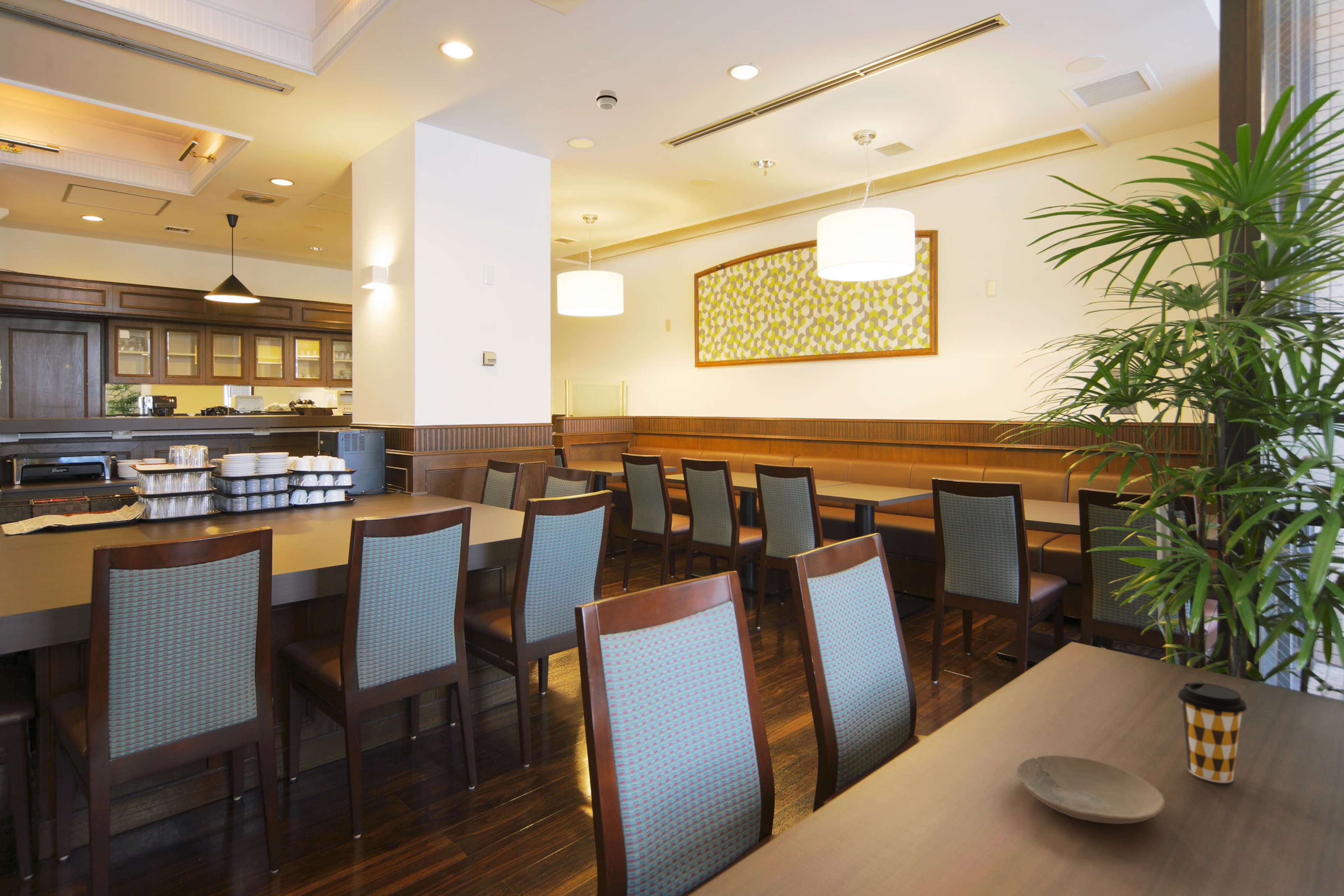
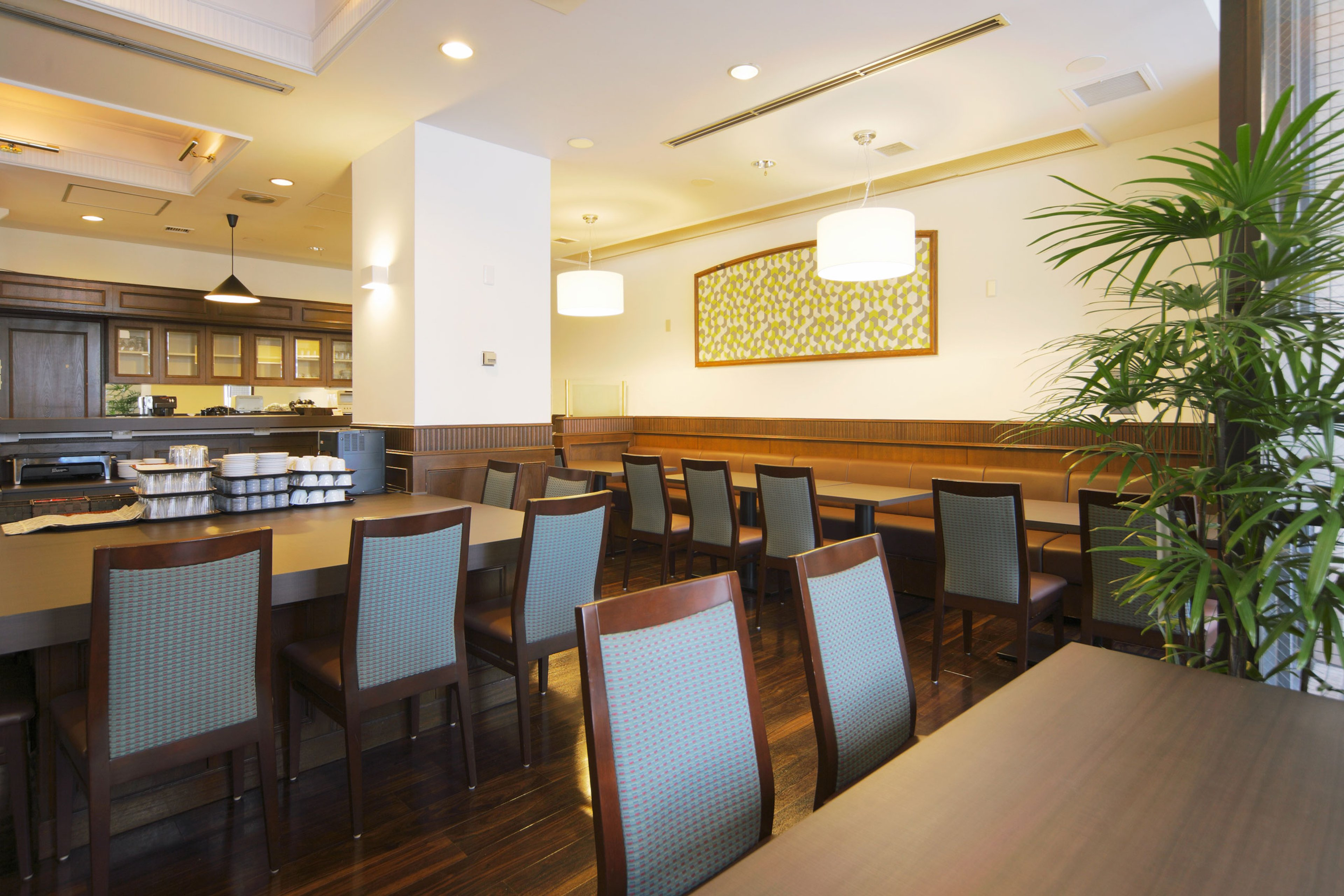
- plate [1016,755,1165,824]
- coffee cup [1177,682,1247,783]
- smoke detector [596,90,618,110]
